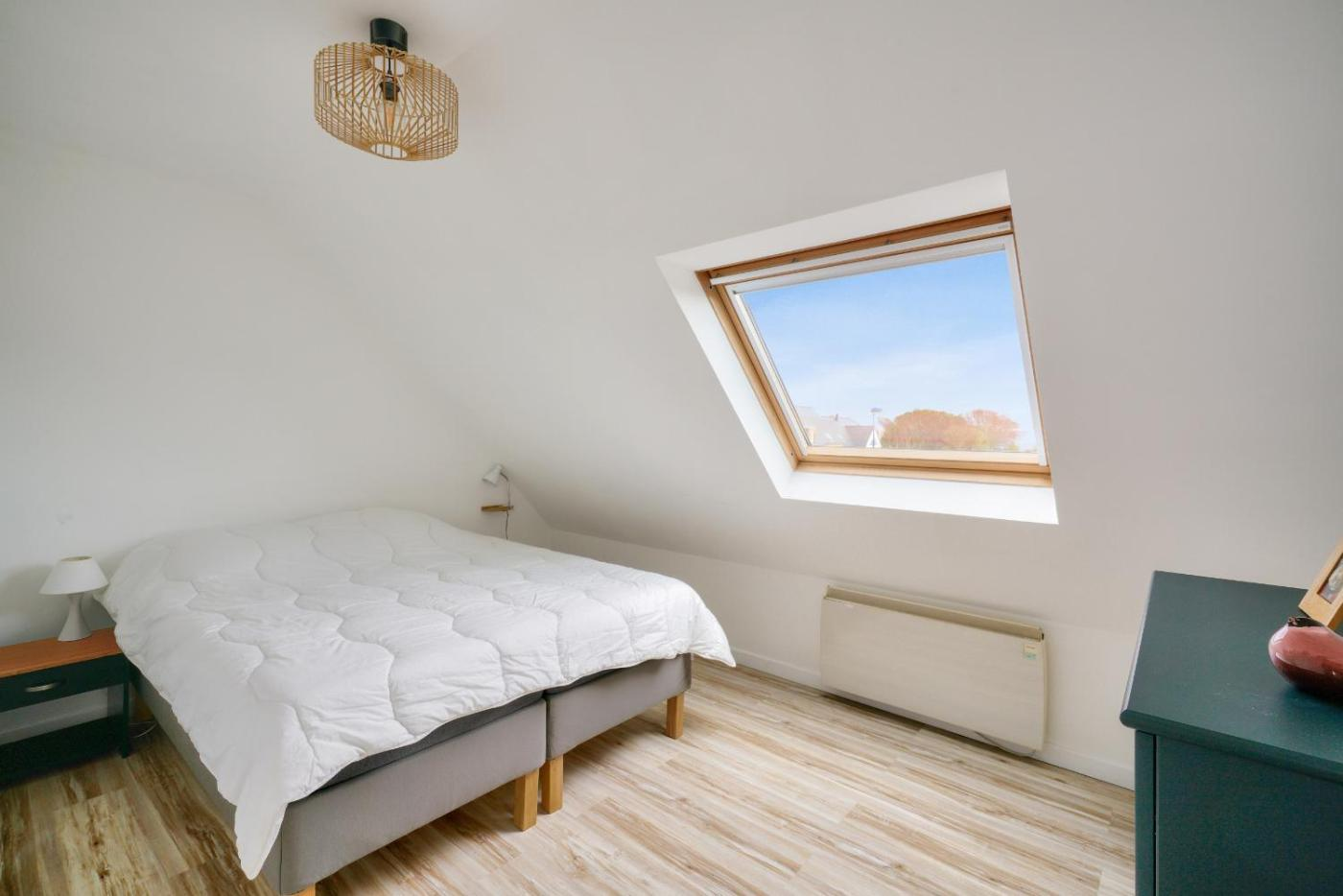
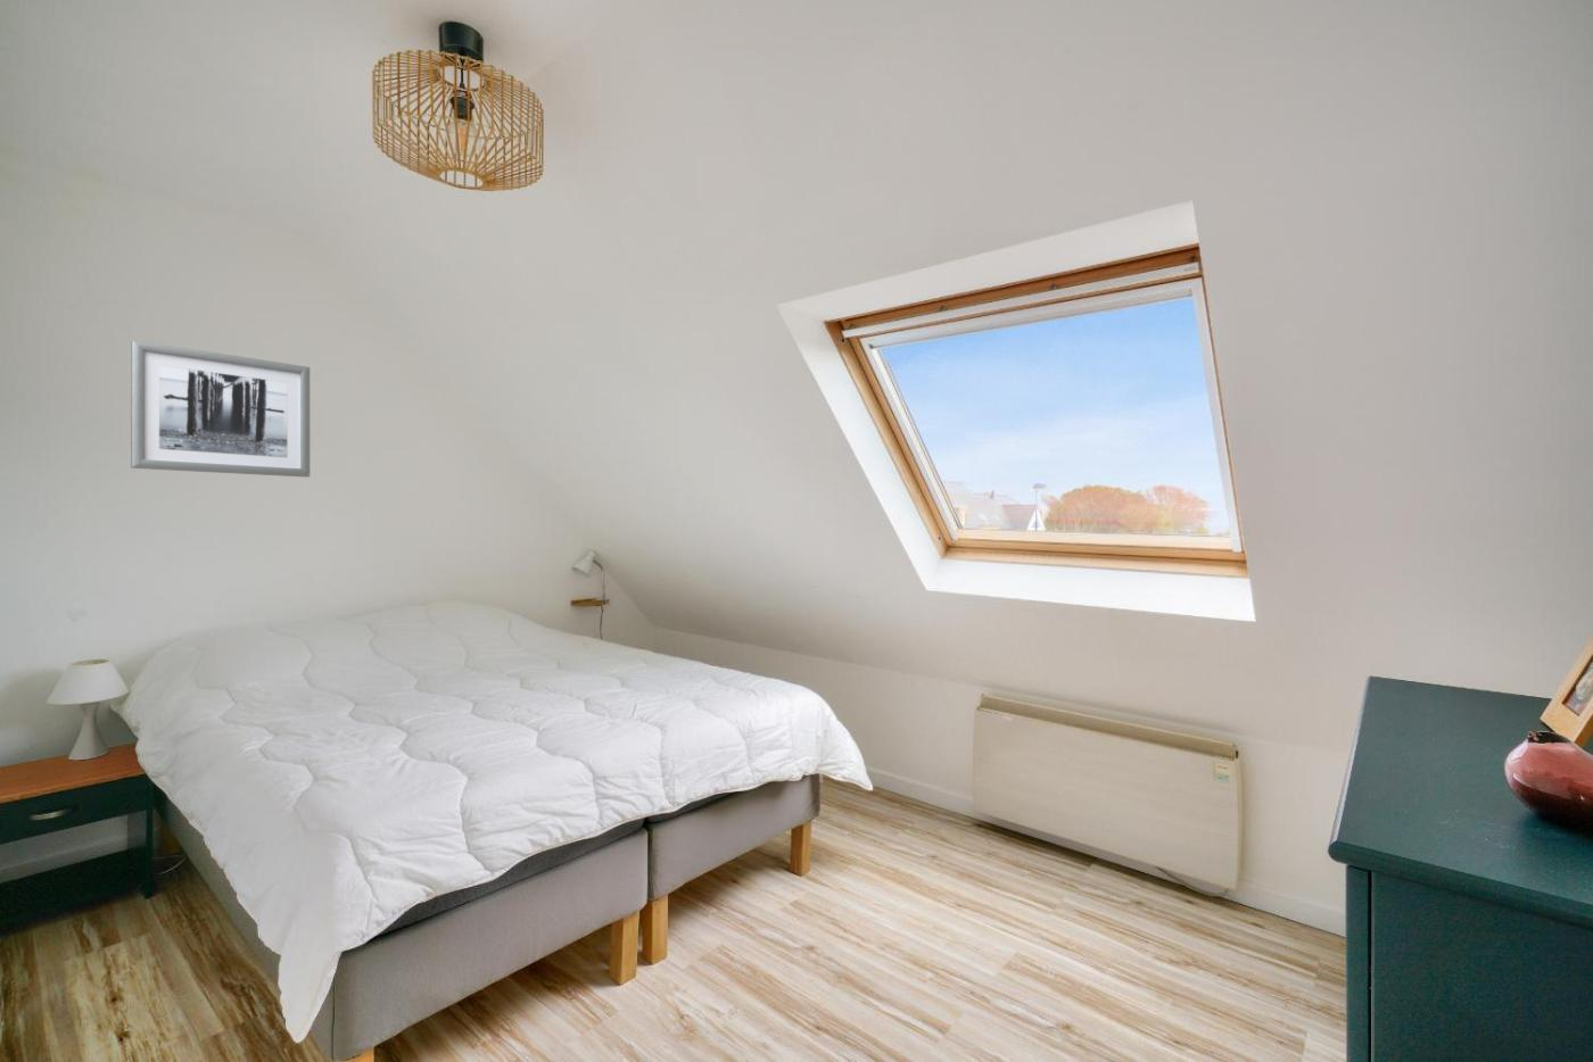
+ wall art [129,339,311,479]
